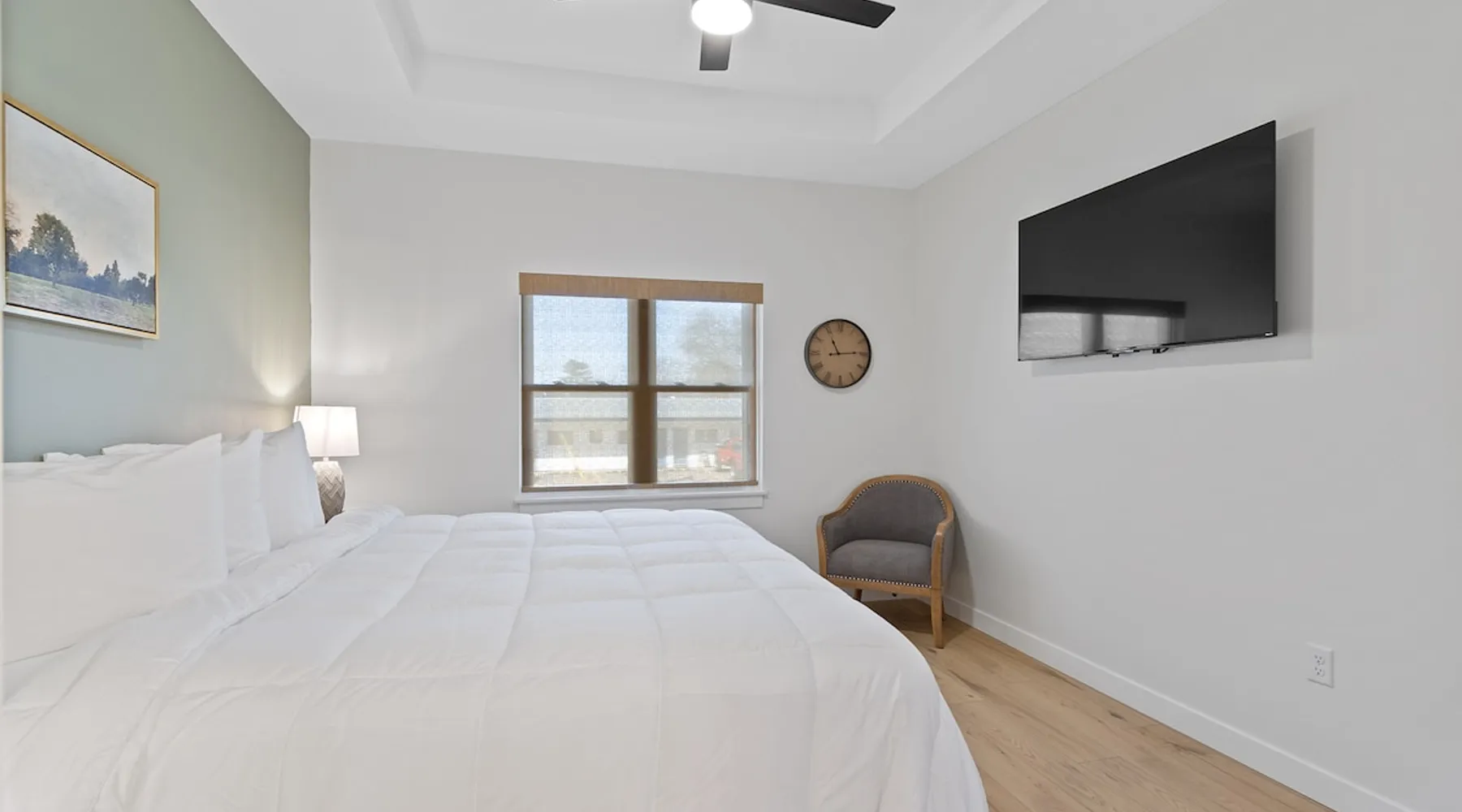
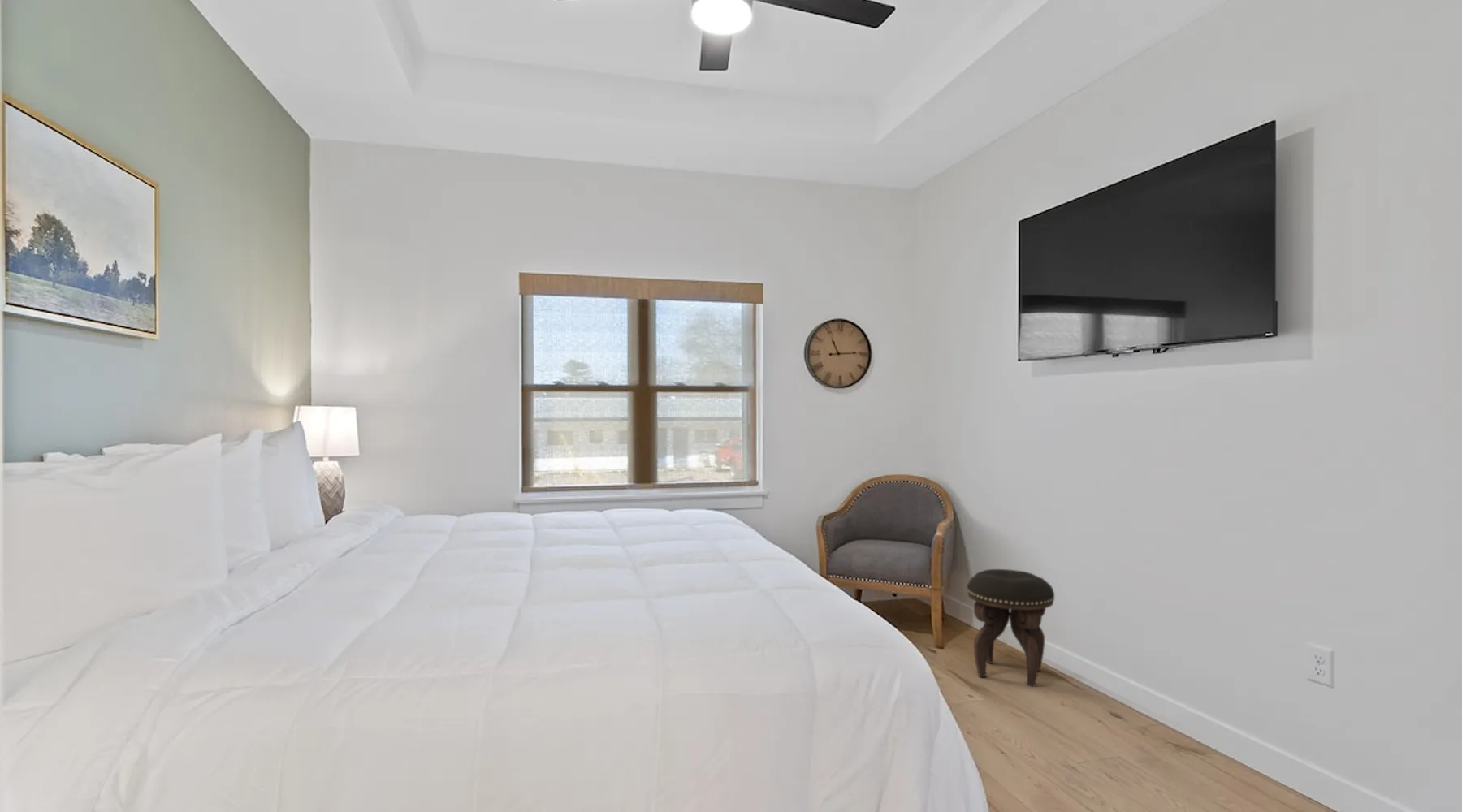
+ footstool [967,568,1055,688]
